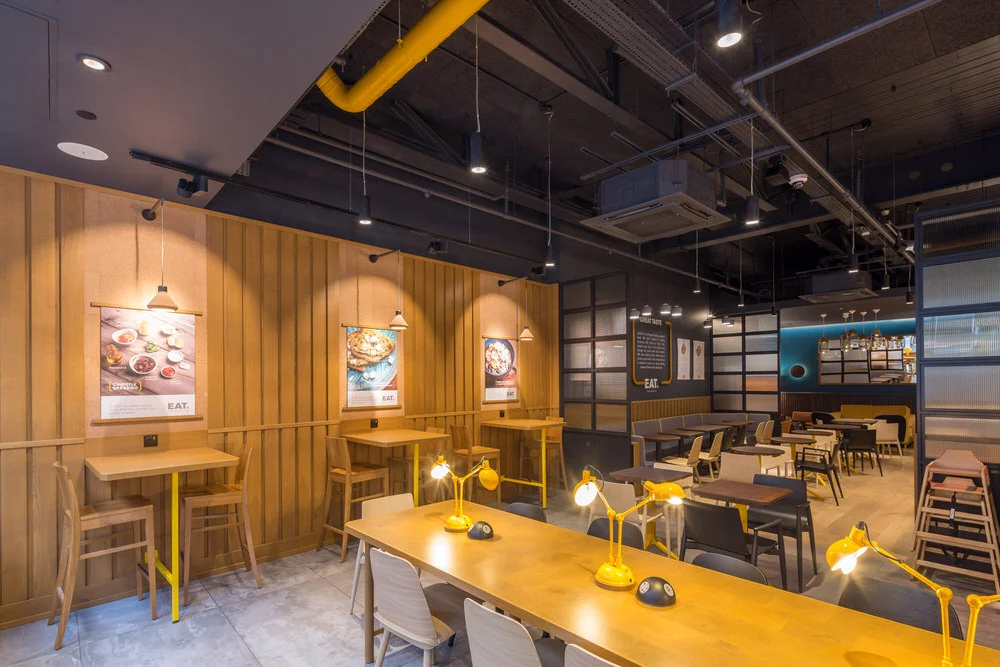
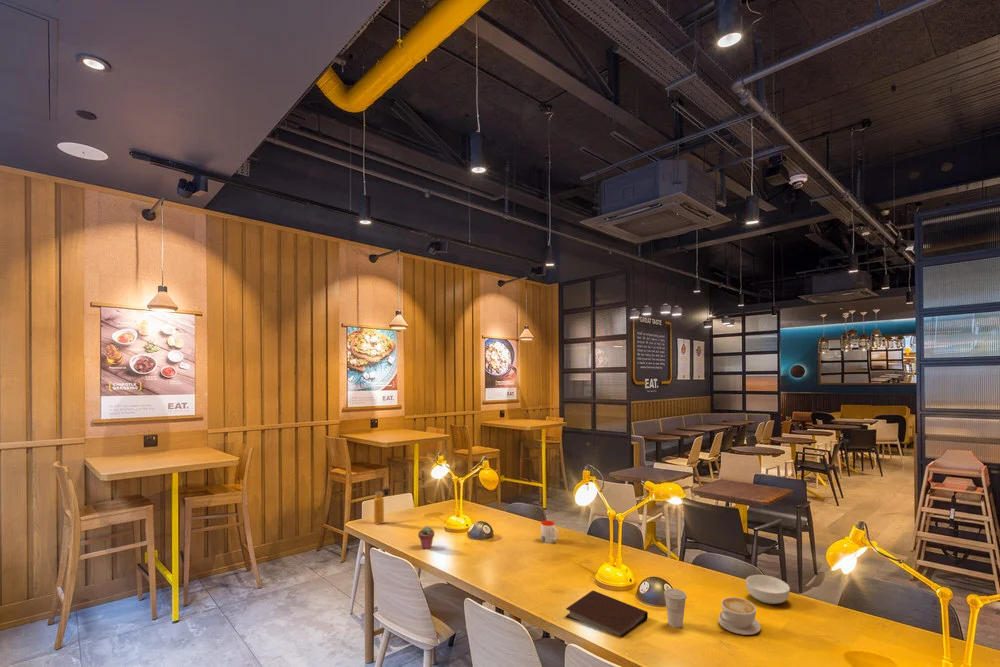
+ potted succulent [417,525,435,550]
+ water bottle [373,483,391,525]
+ coffee cup [717,596,762,636]
+ cereal bowl [745,574,791,605]
+ mug [540,520,560,544]
+ notebook [565,590,649,637]
+ cup [663,588,688,629]
